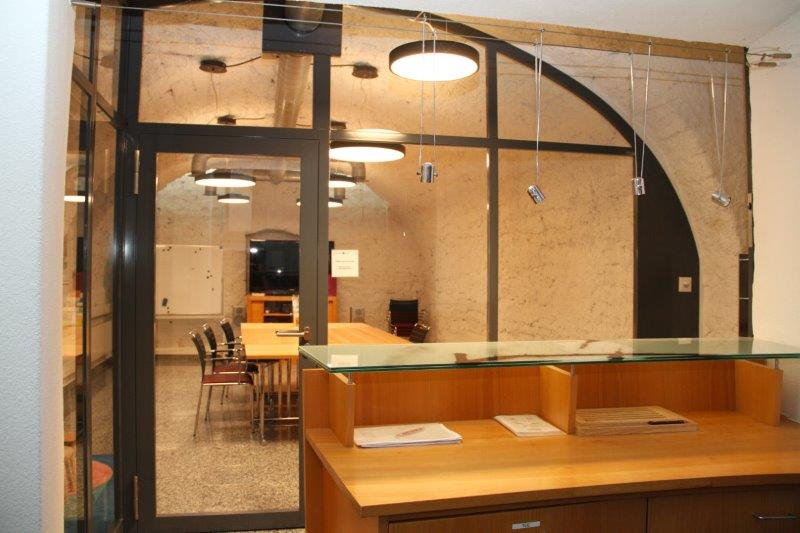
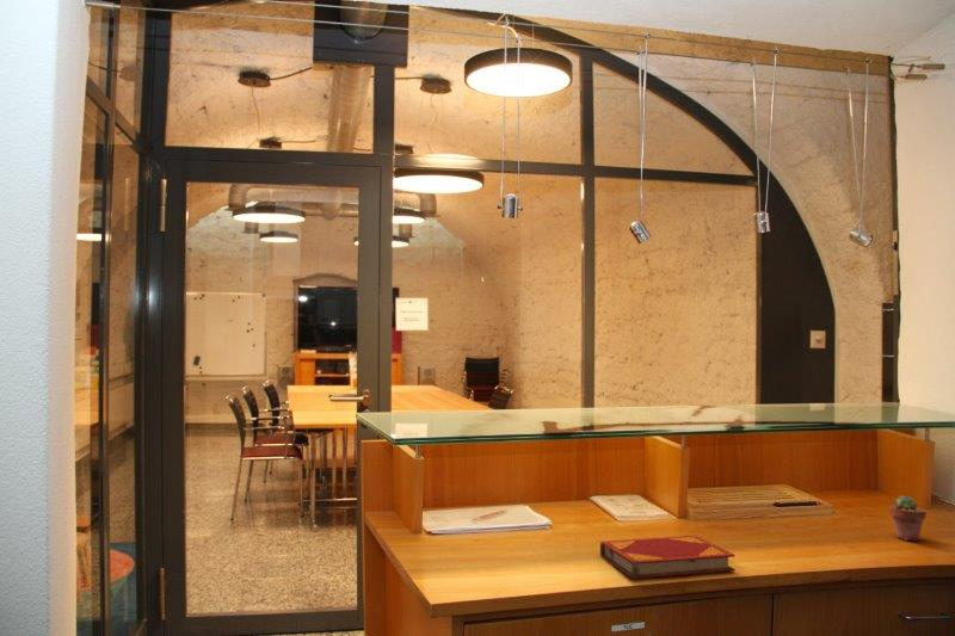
+ potted succulent [889,494,928,542]
+ hardback book [599,535,737,580]
